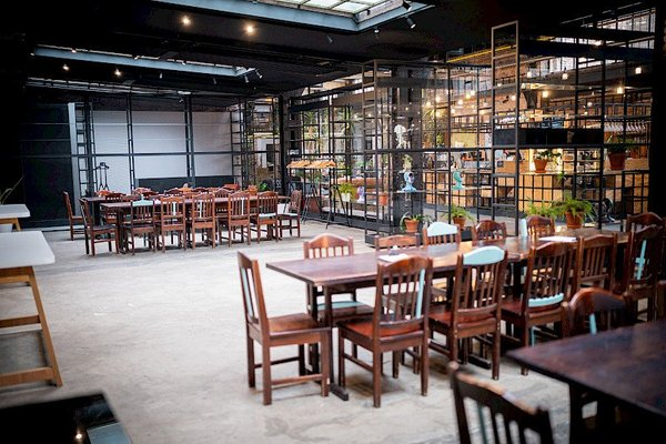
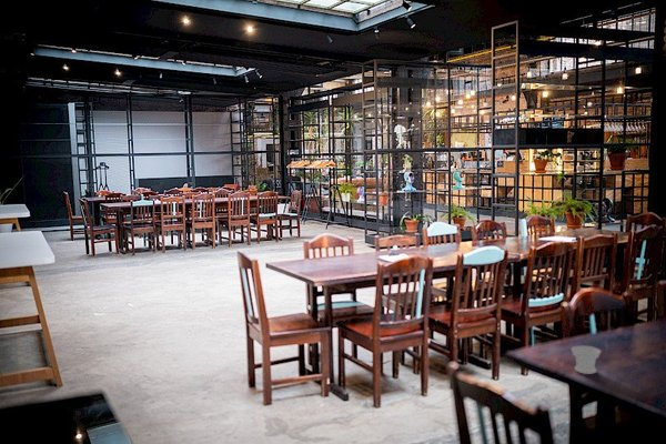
+ cup [571,344,602,375]
